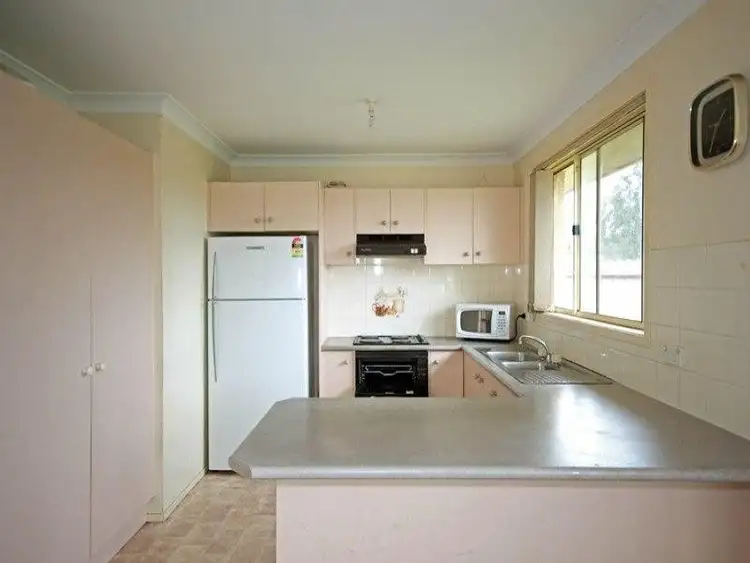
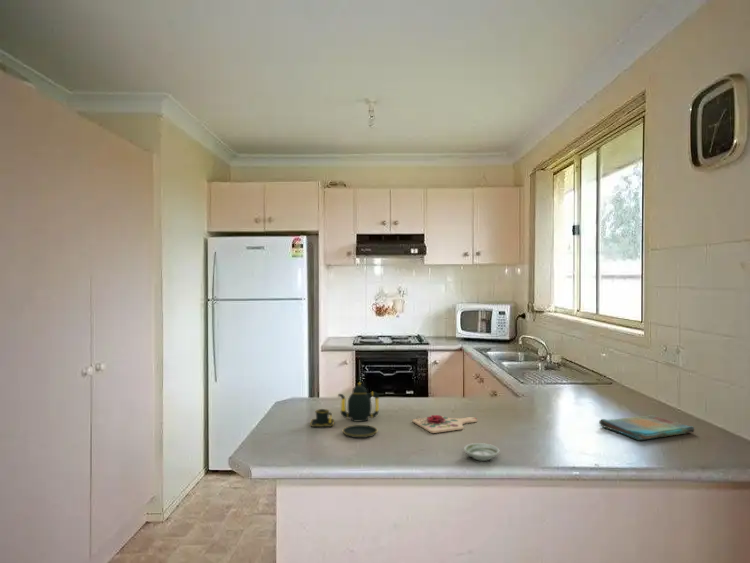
+ cutting board [412,414,478,434]
+ dish towel [598,414,696,441]
+ saucer [463,442,501,462]
+ teapot [309,382,380,439]
